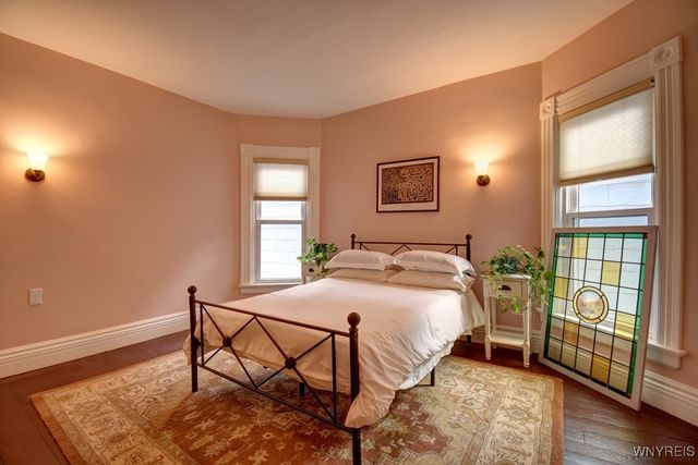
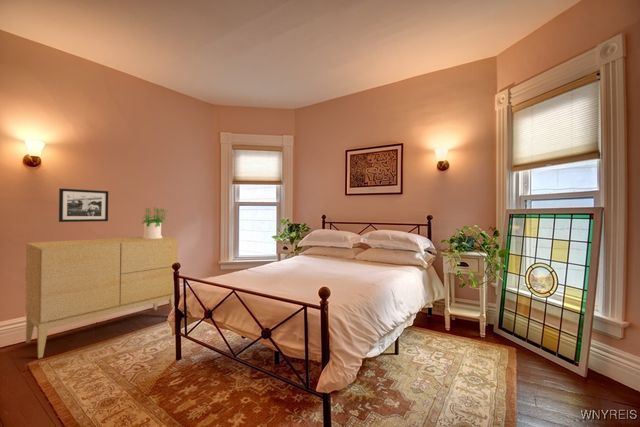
+ potted plant [141,206,169,239]
+ sideboard [24,236,179,359]
+ picture frame [58,188,109,223]
